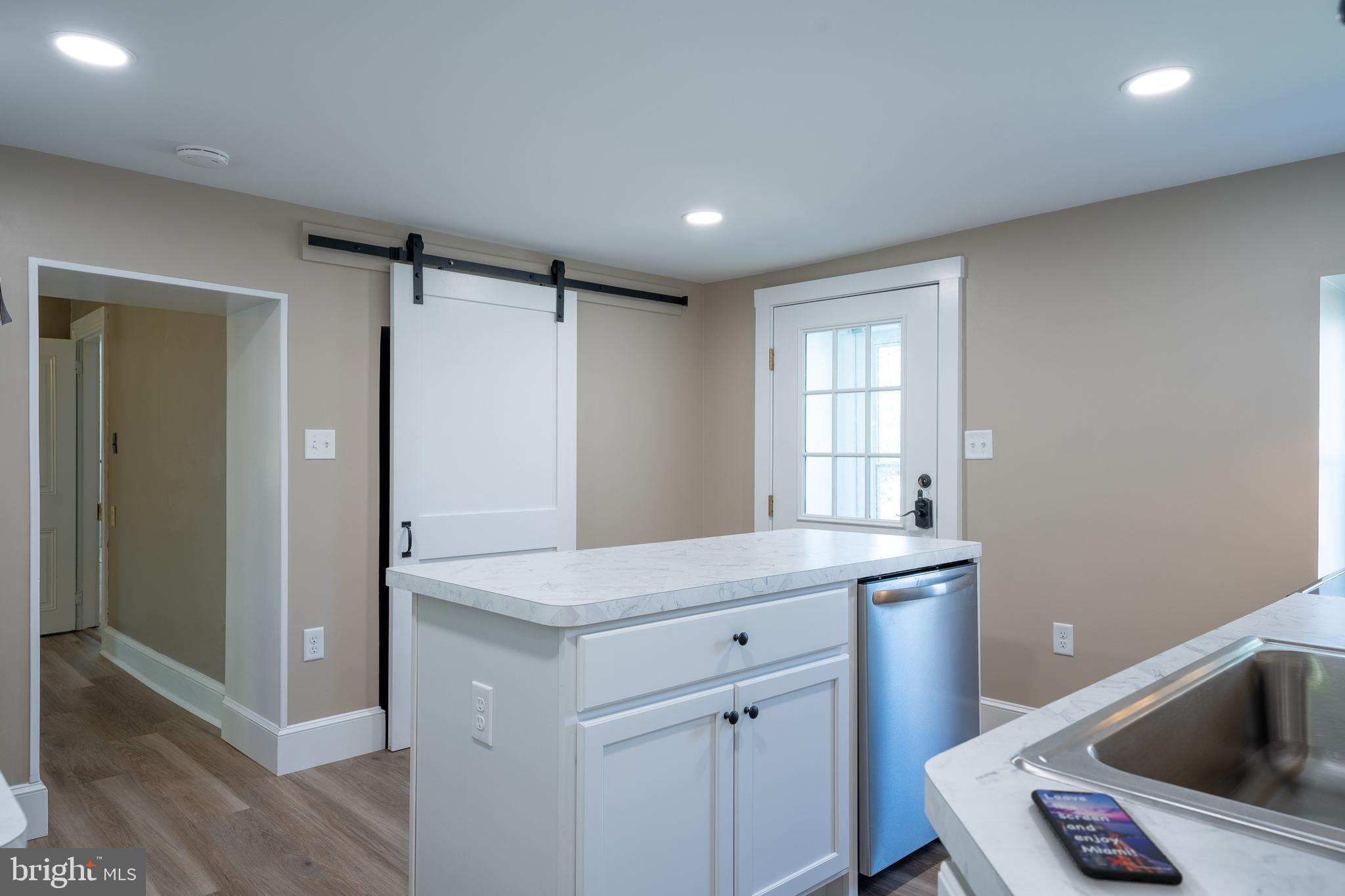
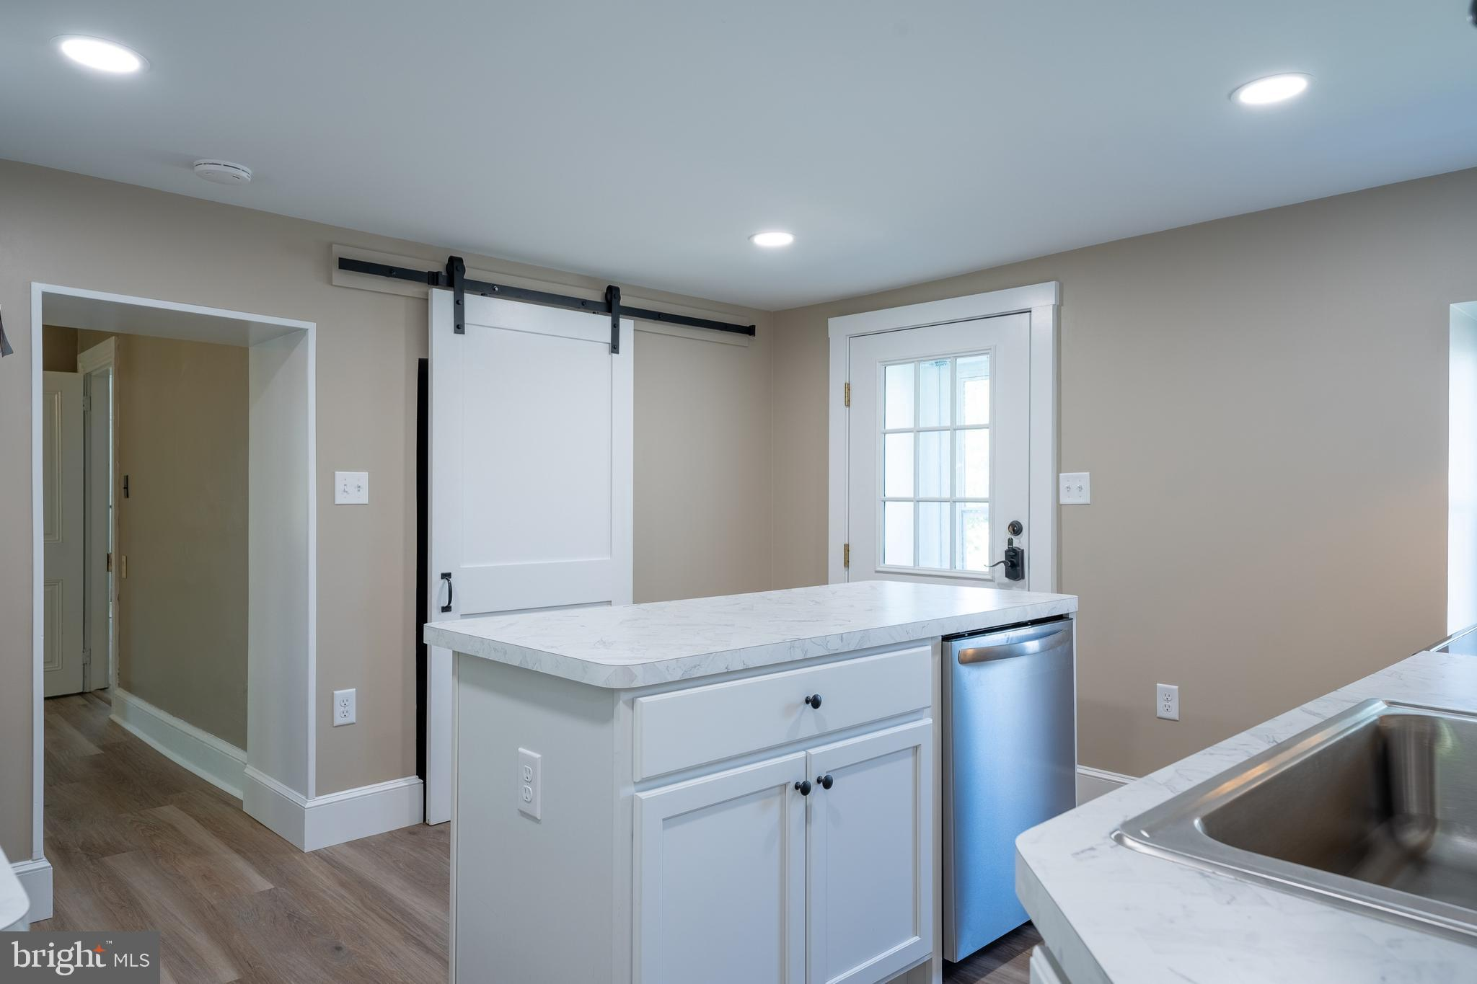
- smartphone [1030,788,1183,887]
